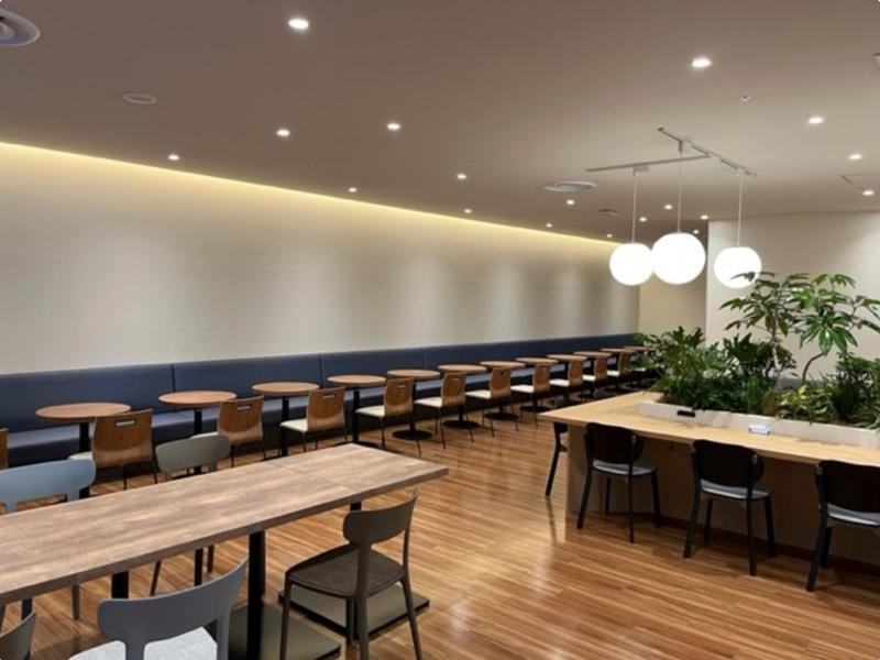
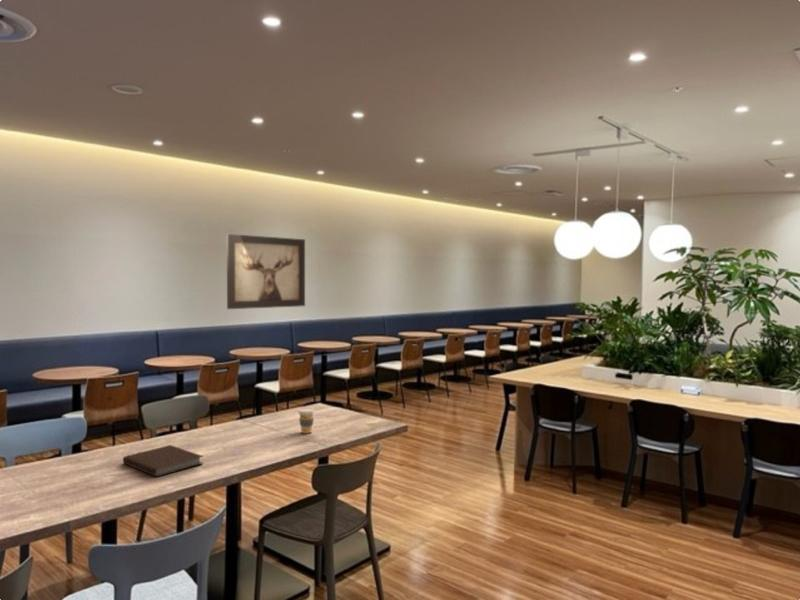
+ notebook [122,444,205,478]
+ coffee cup [297,407,316,434]
+ wall art [226,233,306,310]
